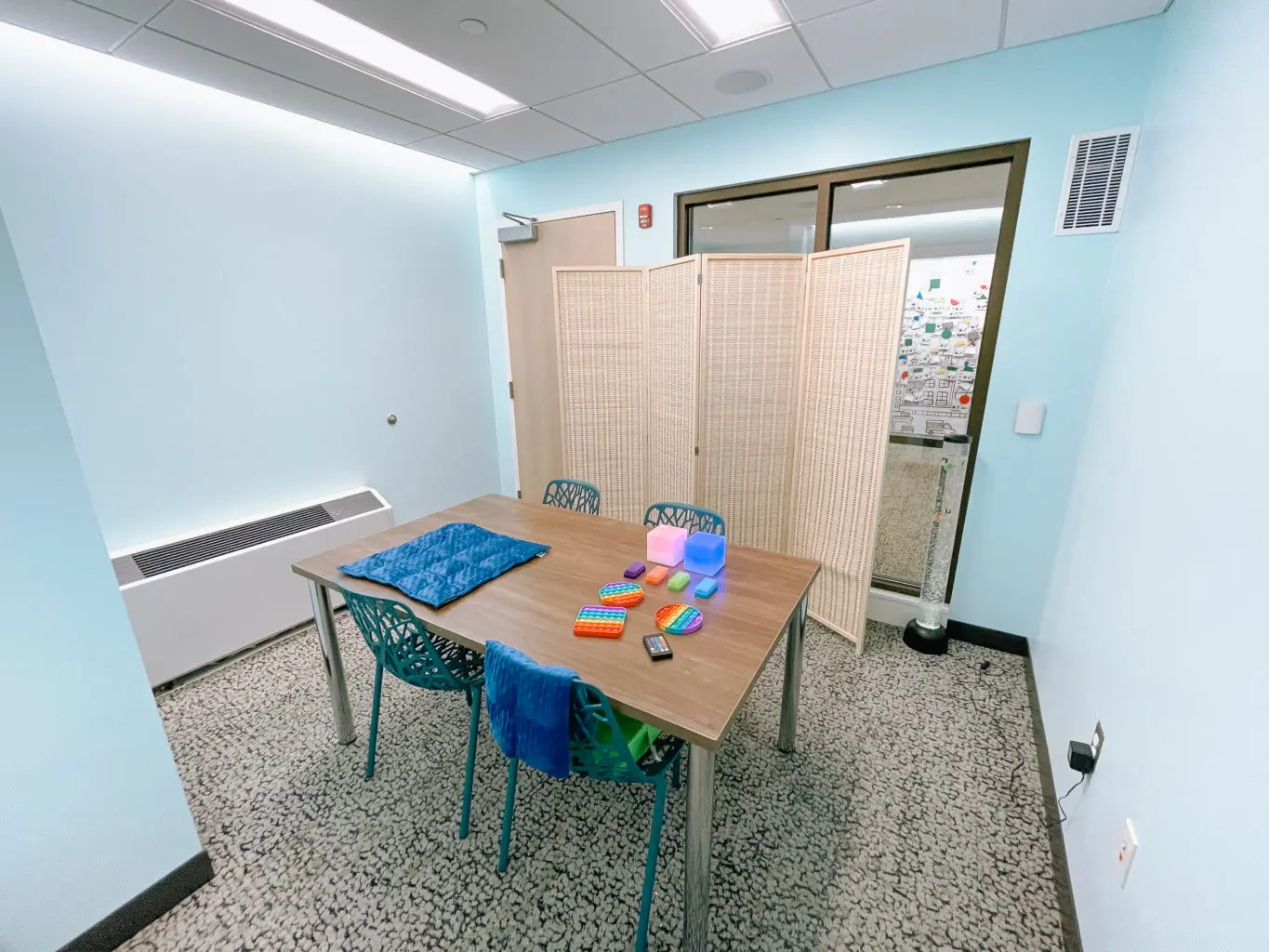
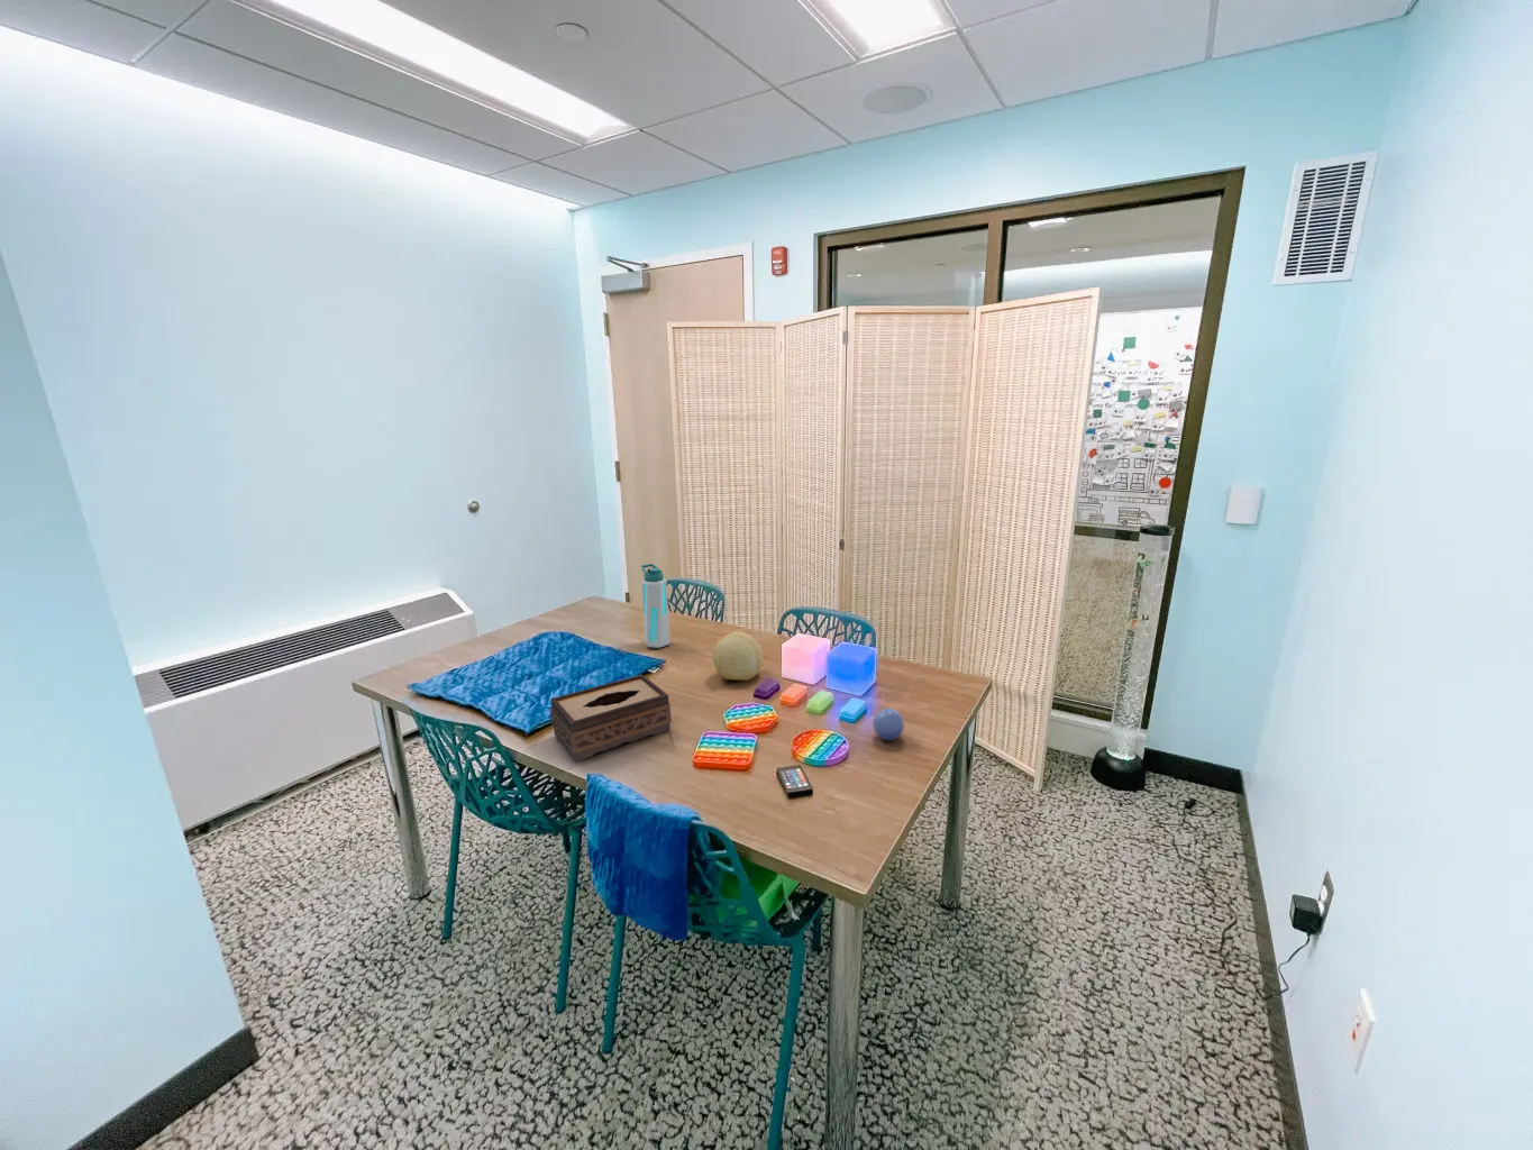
+ stress ball [871,708,905,742]
+ tissue box [550,673,673,762]
+ water bottle [640,563,672,649]
+ decorative ball [712,631,763,681]
